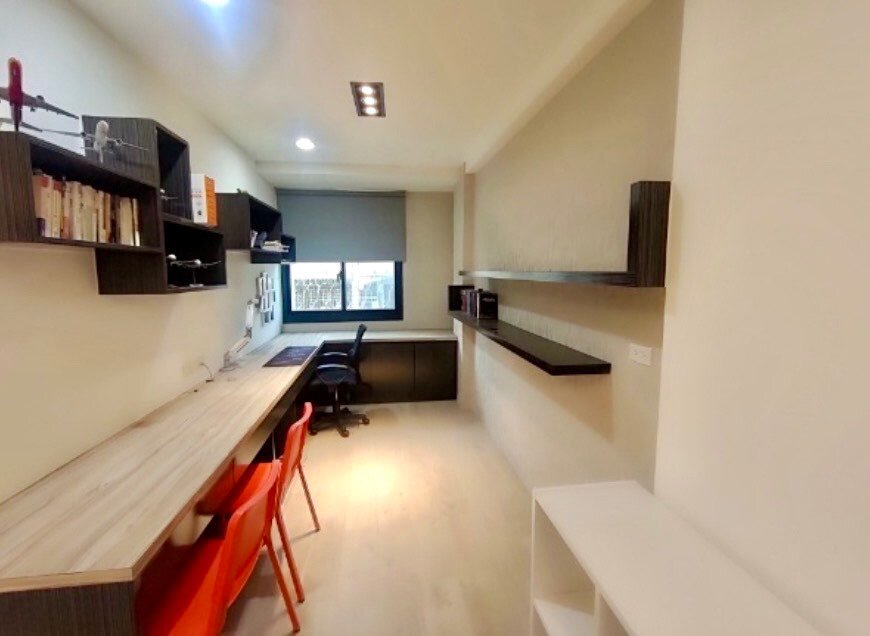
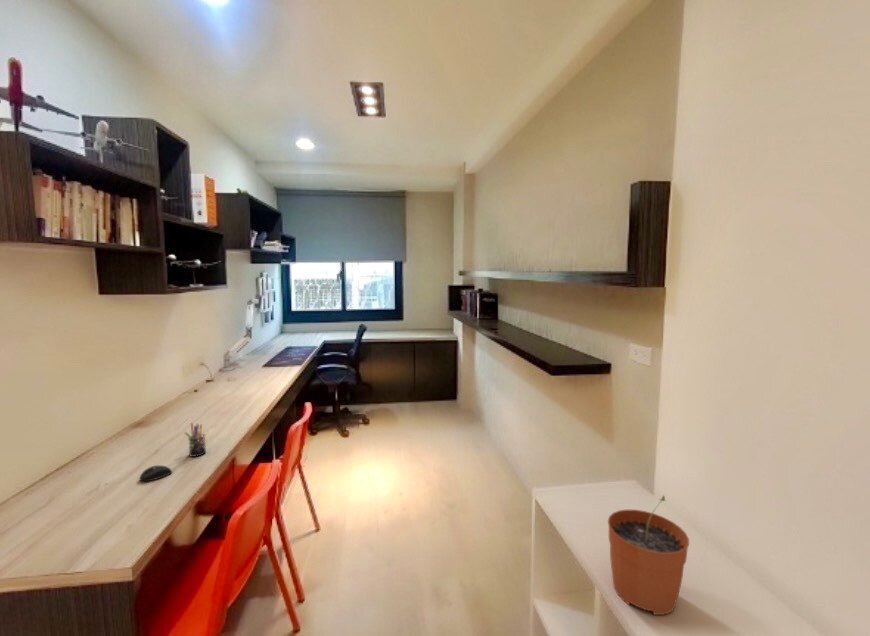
+ plant pot [607,494,690,616]
+ mouse [138,465,173,483]
+ pen holder [184,422,207,458]
